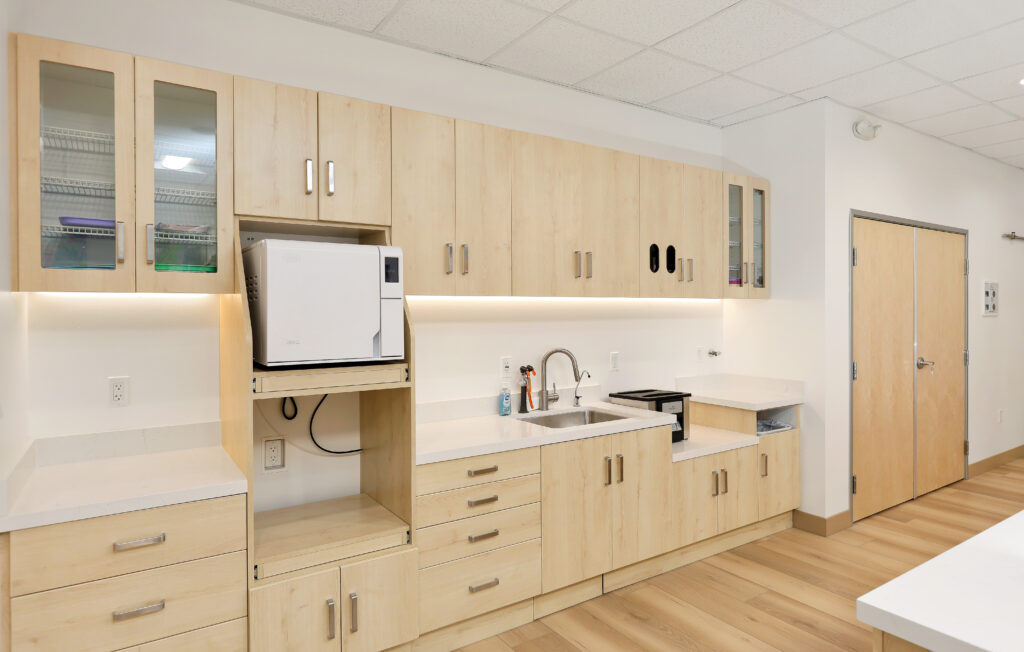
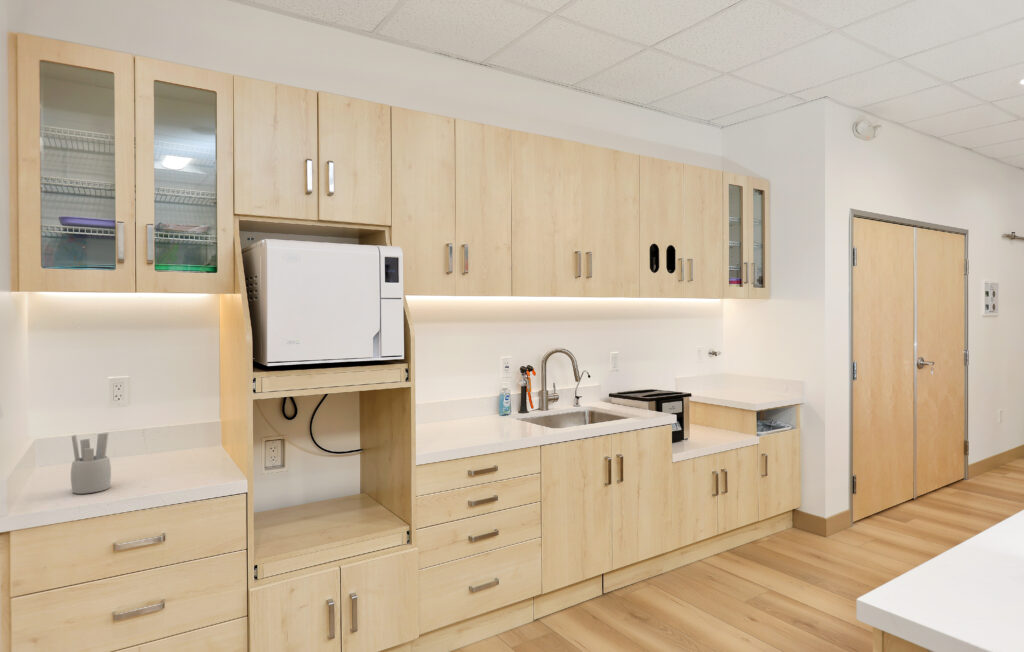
+ utensil holder [70,431,112,495]
